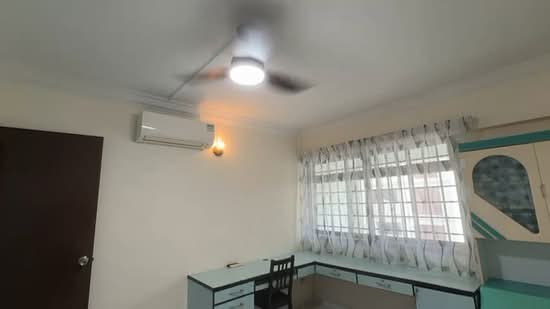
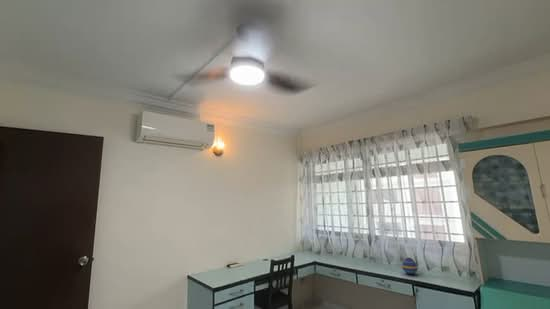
+ decorative egg [401,256,419,275]
